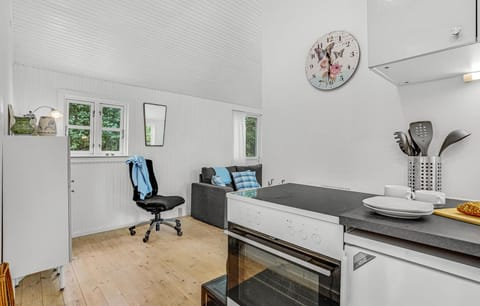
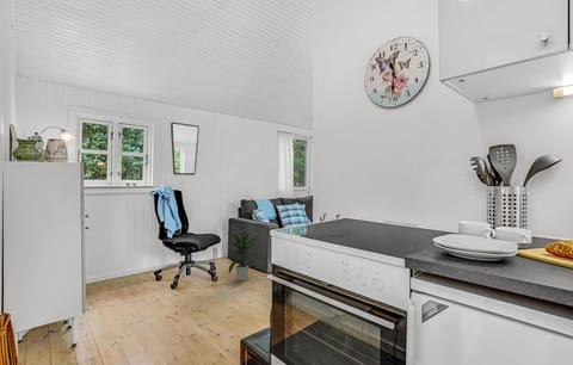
+ indoor plant [226,229,261,282]
